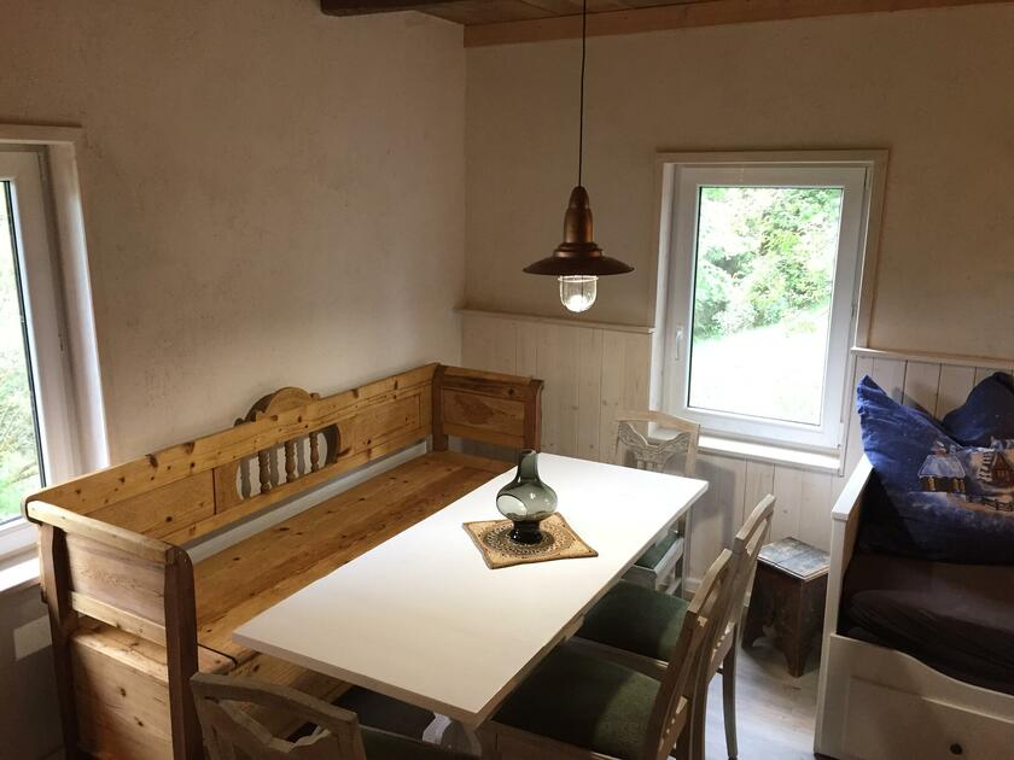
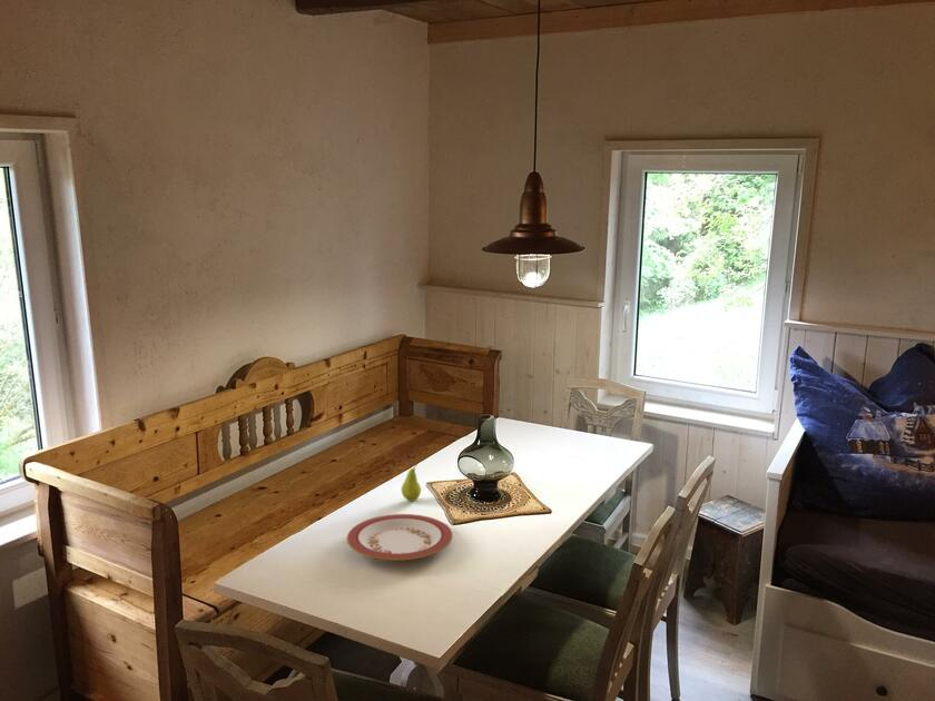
+ fruit [401,462,422,503]
+ plate [346,513,454,562]
